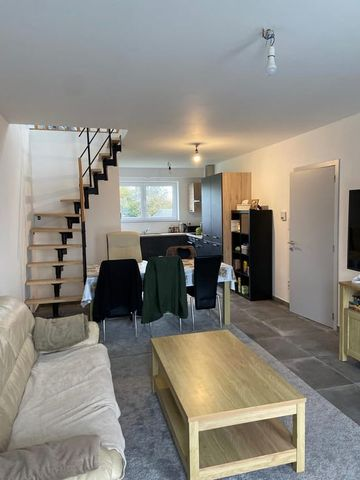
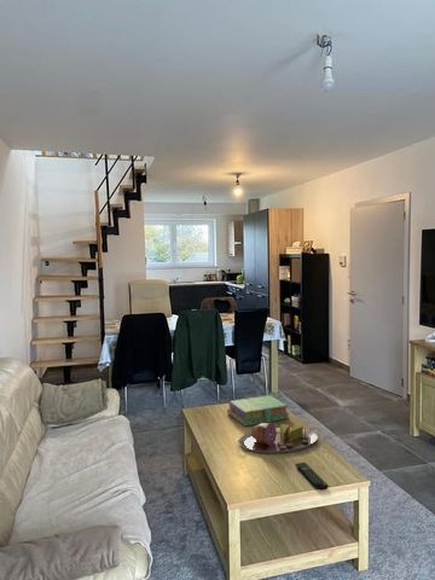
+ serving tray [234,422,321,454]
+ stack of books [226,394,290,428]
+ remote control [294,462,330,492]
